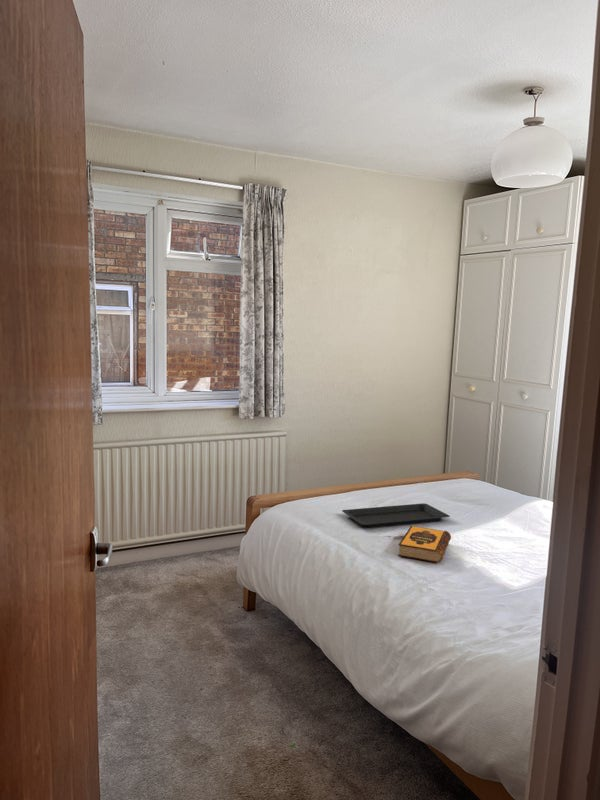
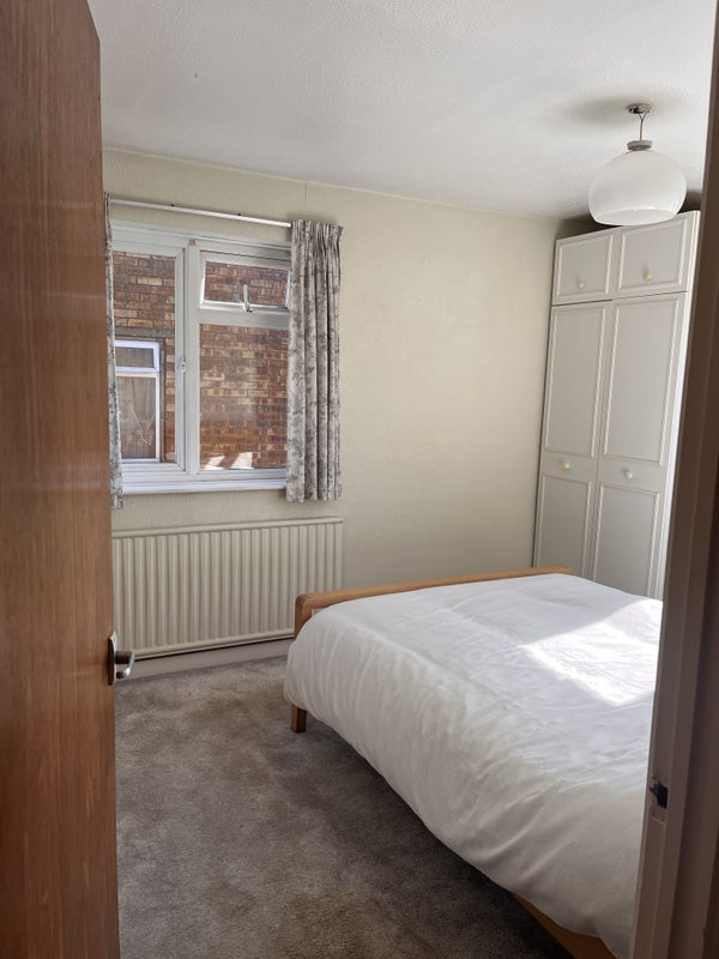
- hardback book [397,525,452,564]
- serving tray [341,502,451,528]
